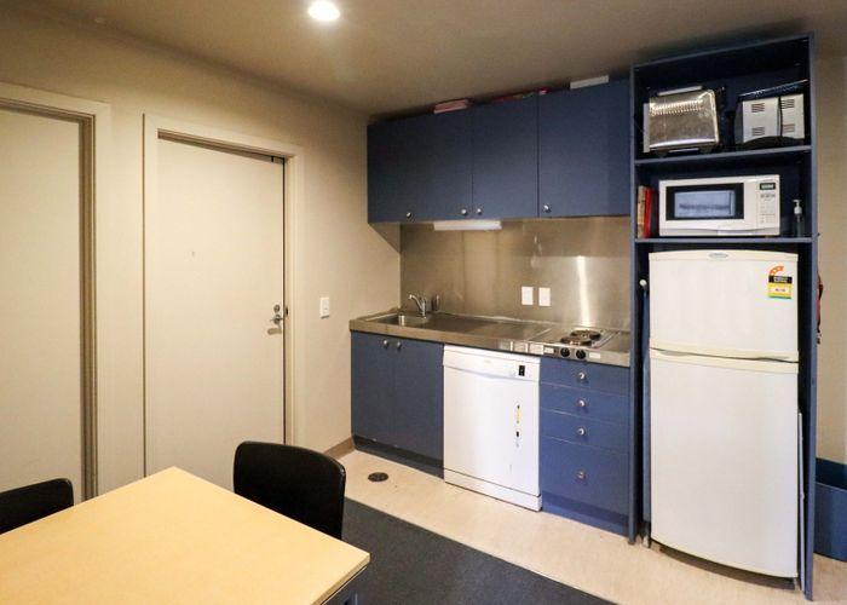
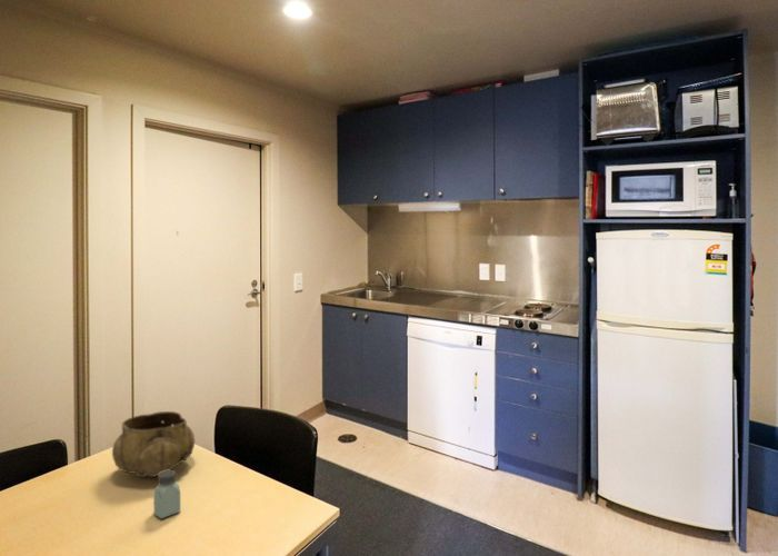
+ decorative bowl [111,410,196,478]
+ saltshaker [152,469,181,519]
